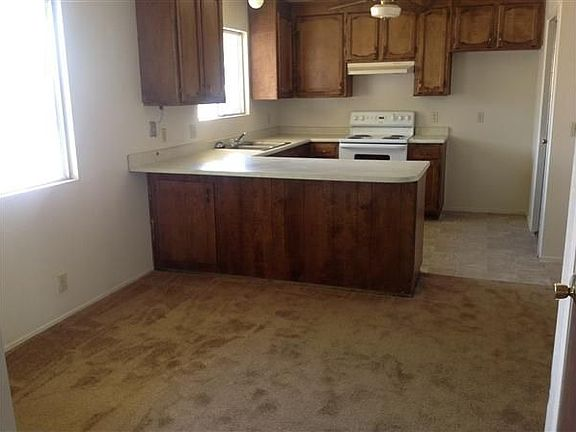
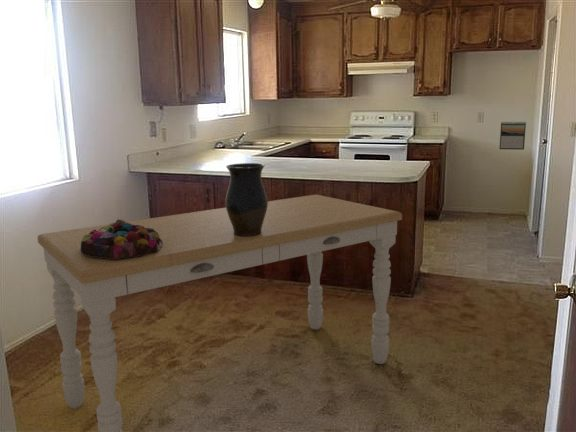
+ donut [79,219,163,258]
+ calendar [499,120,527,151]
+ vase [224,162,269,237]
+ dining table [37,194,403,432]
